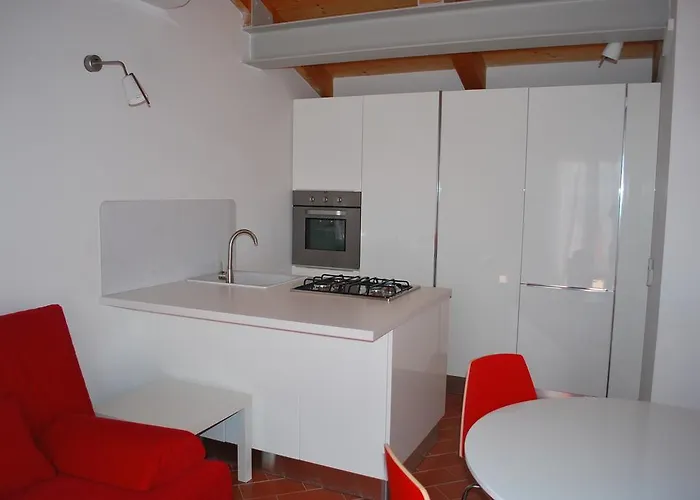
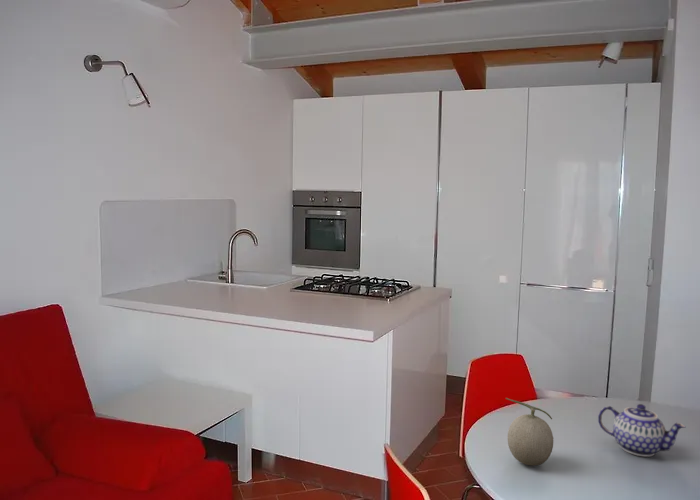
+ fruit [505,397,554,467]
+ teapot [597,403,687,458]
